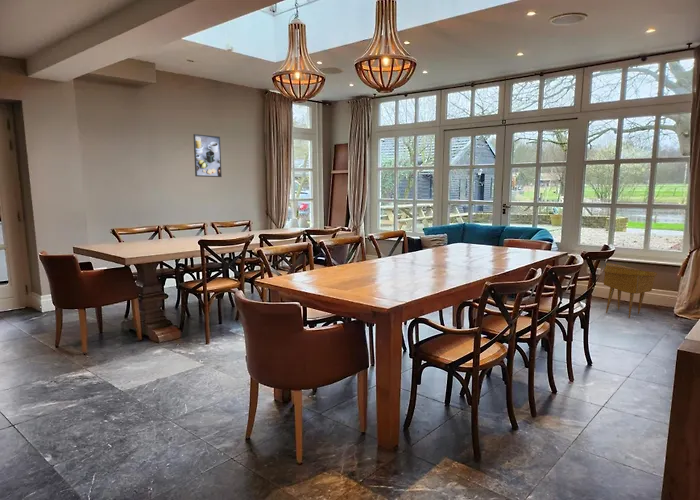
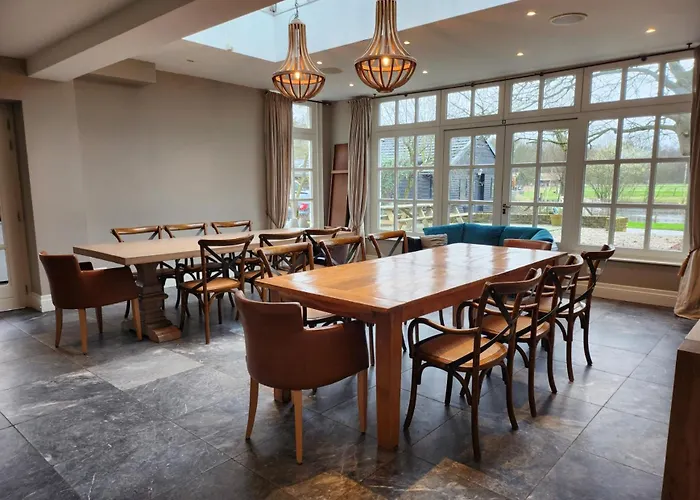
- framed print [193,133,223,178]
- side table [603,262,658,319]
